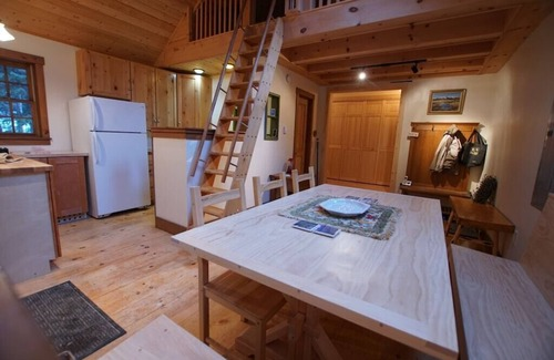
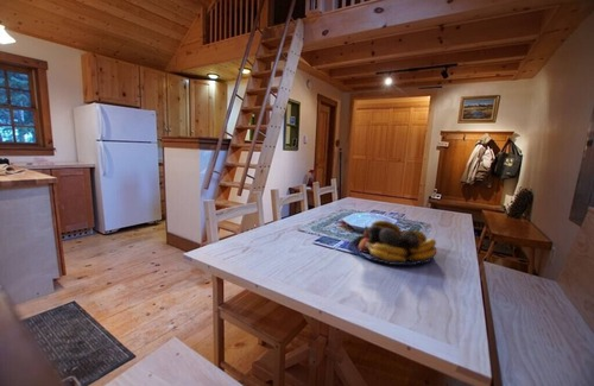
+ fruit bowl [348,219,437,266]
